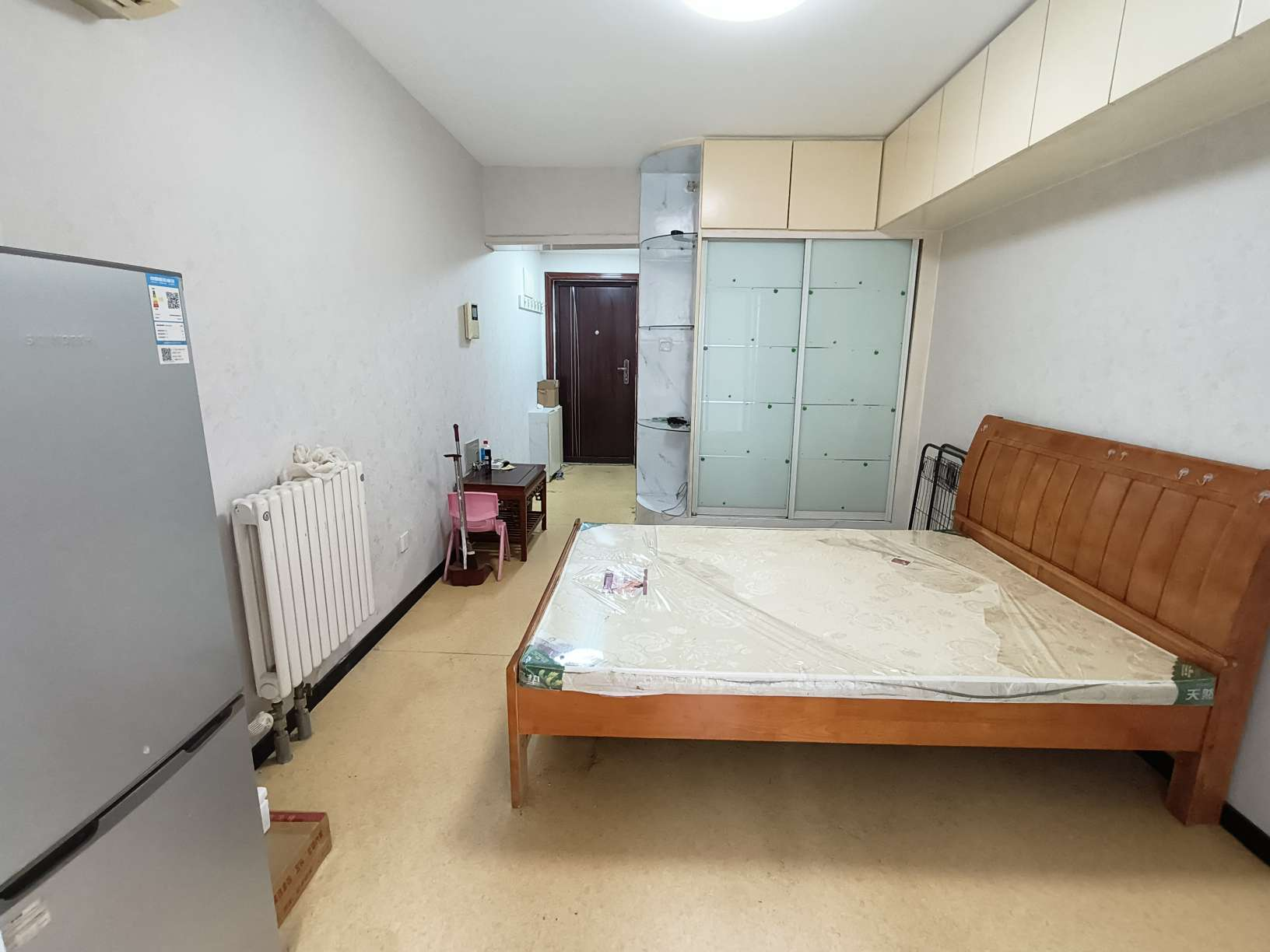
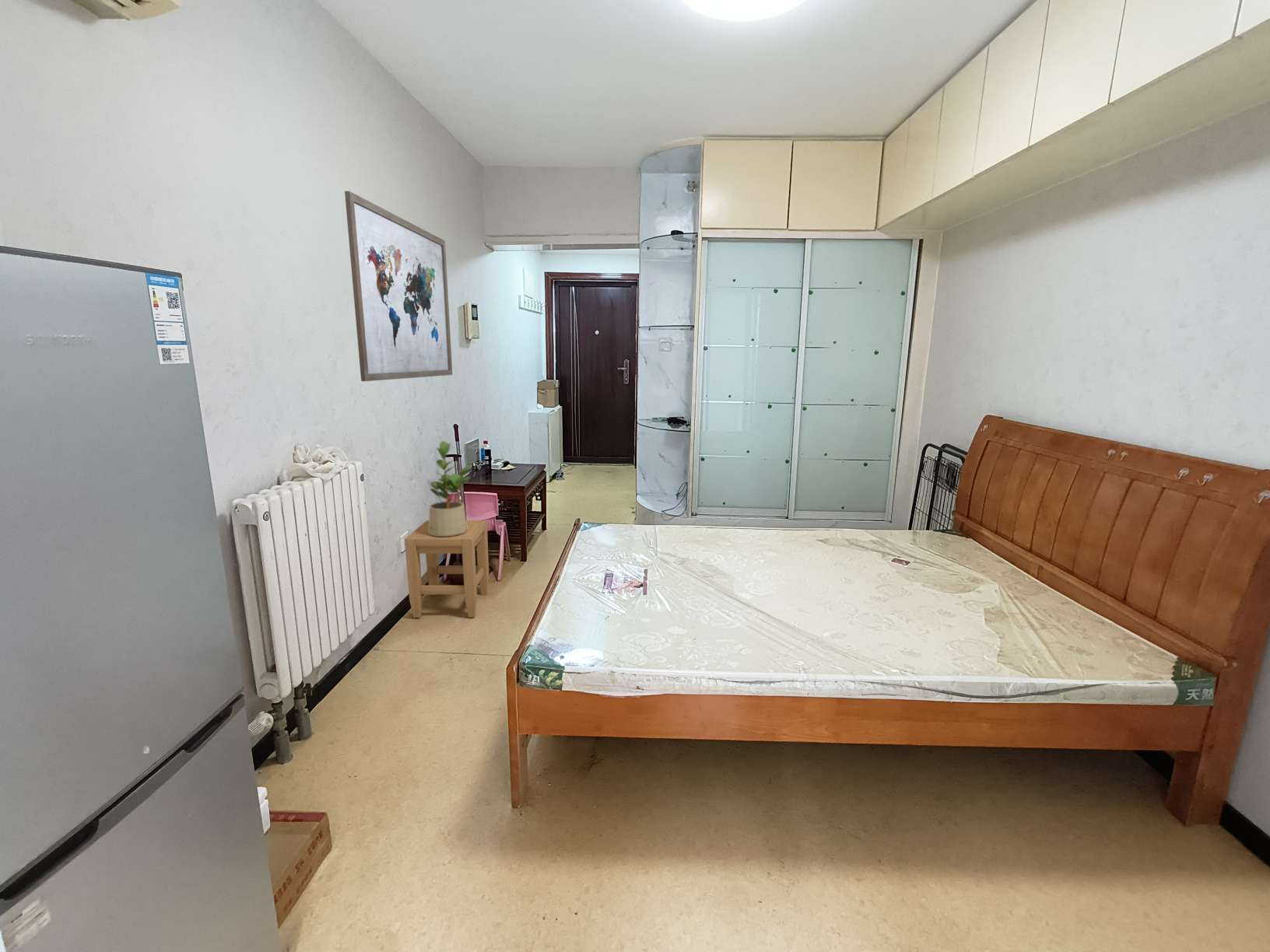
+ wall art [344,191,453,382]
+ stool [404,520,489,618]
+ potted plant [429,440,473,536]
